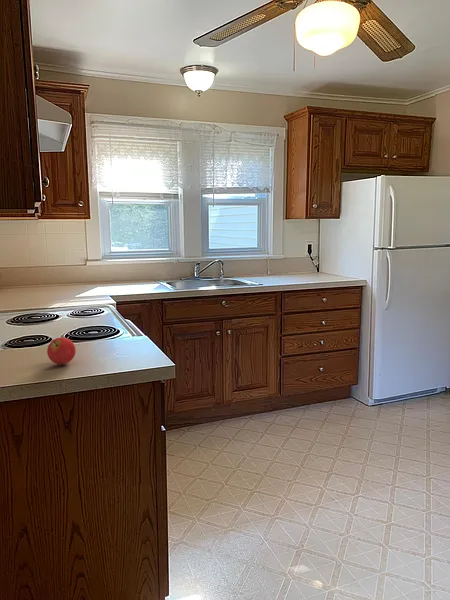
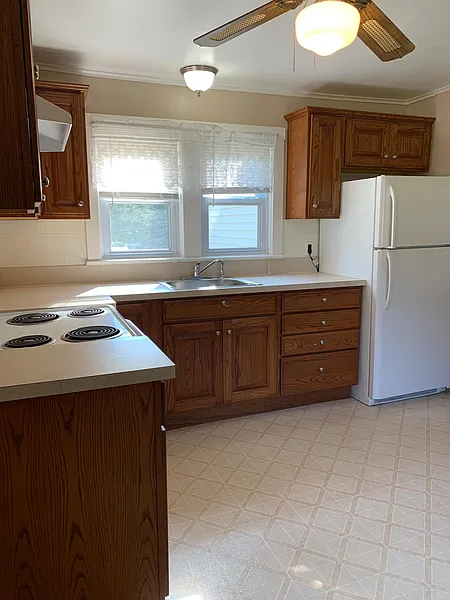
- fruit [46,337,77,365]
